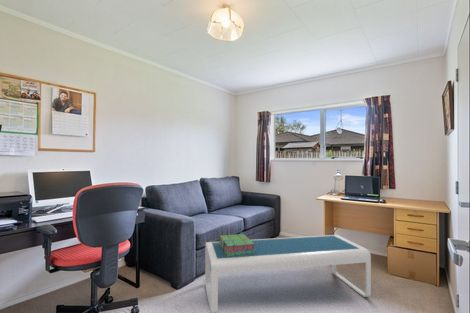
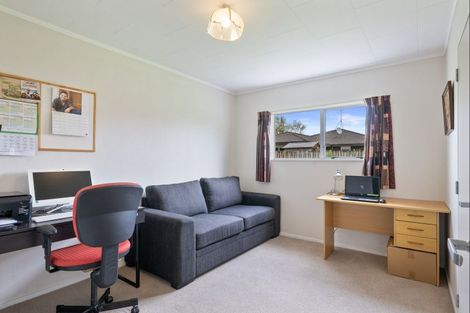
- coffee table [204,234,372,313]
- stack of books [218,233,256,257]
